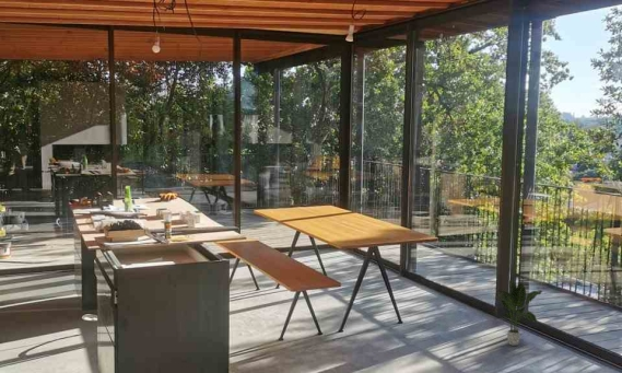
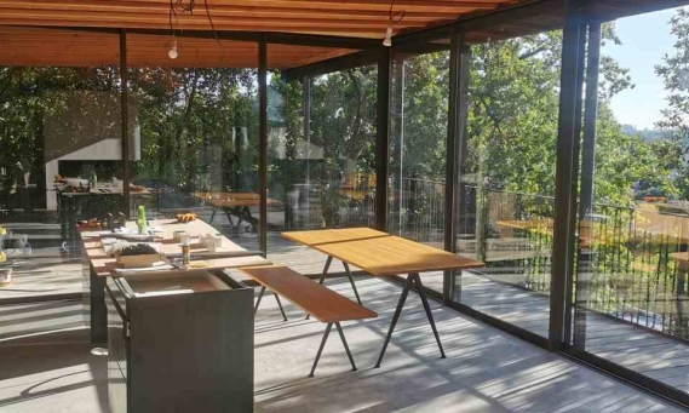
- potted plant [497,279,543,347]
